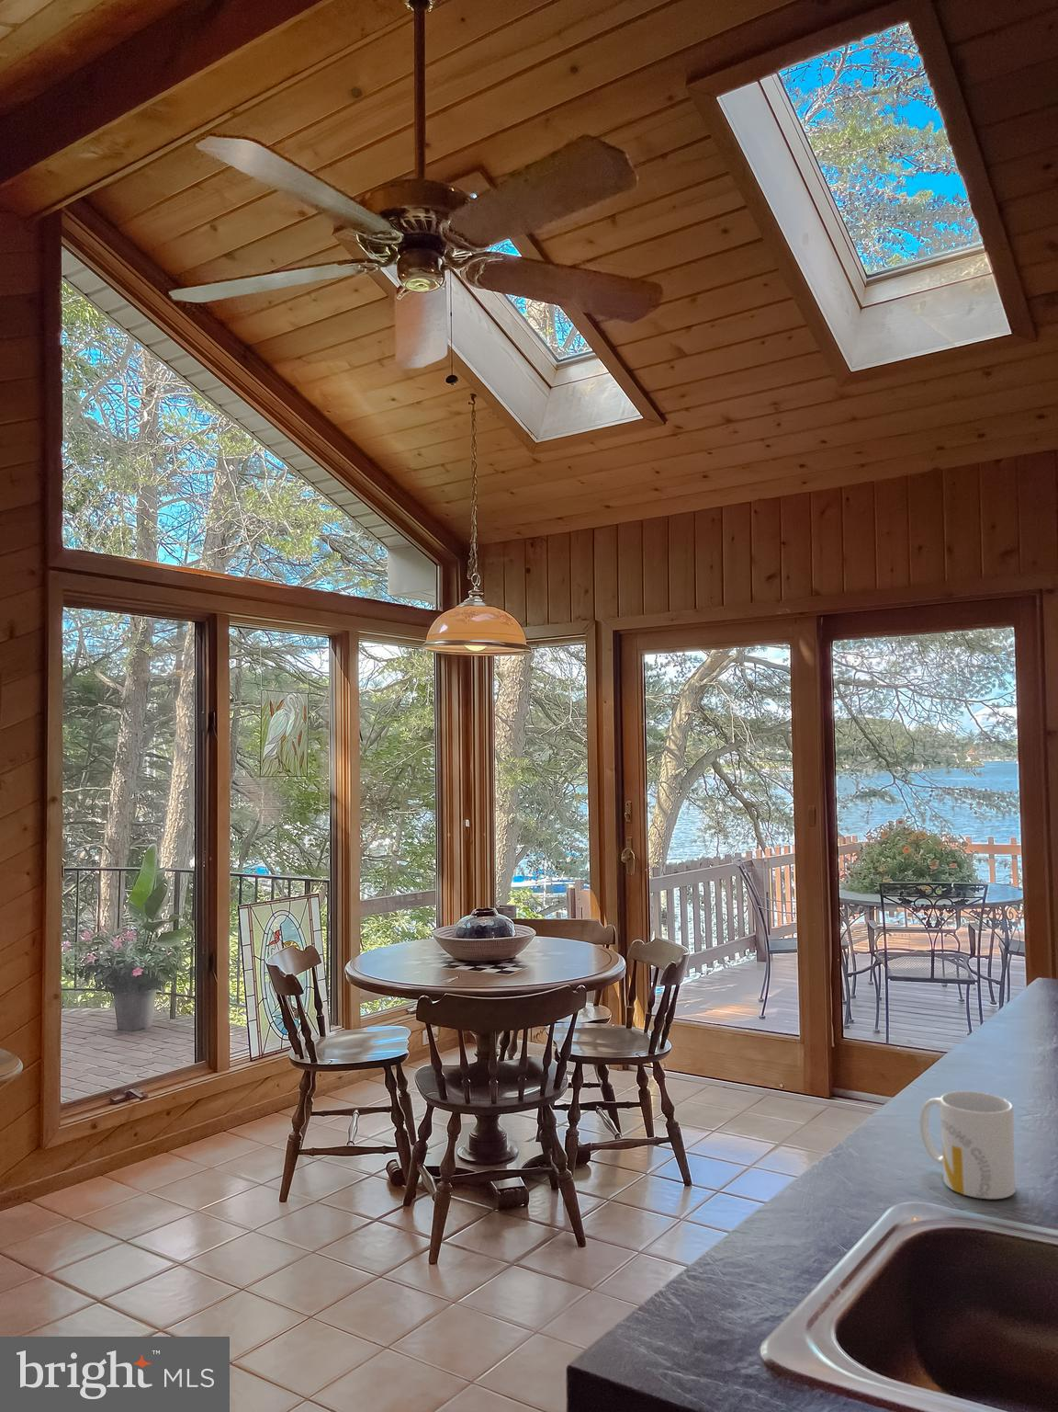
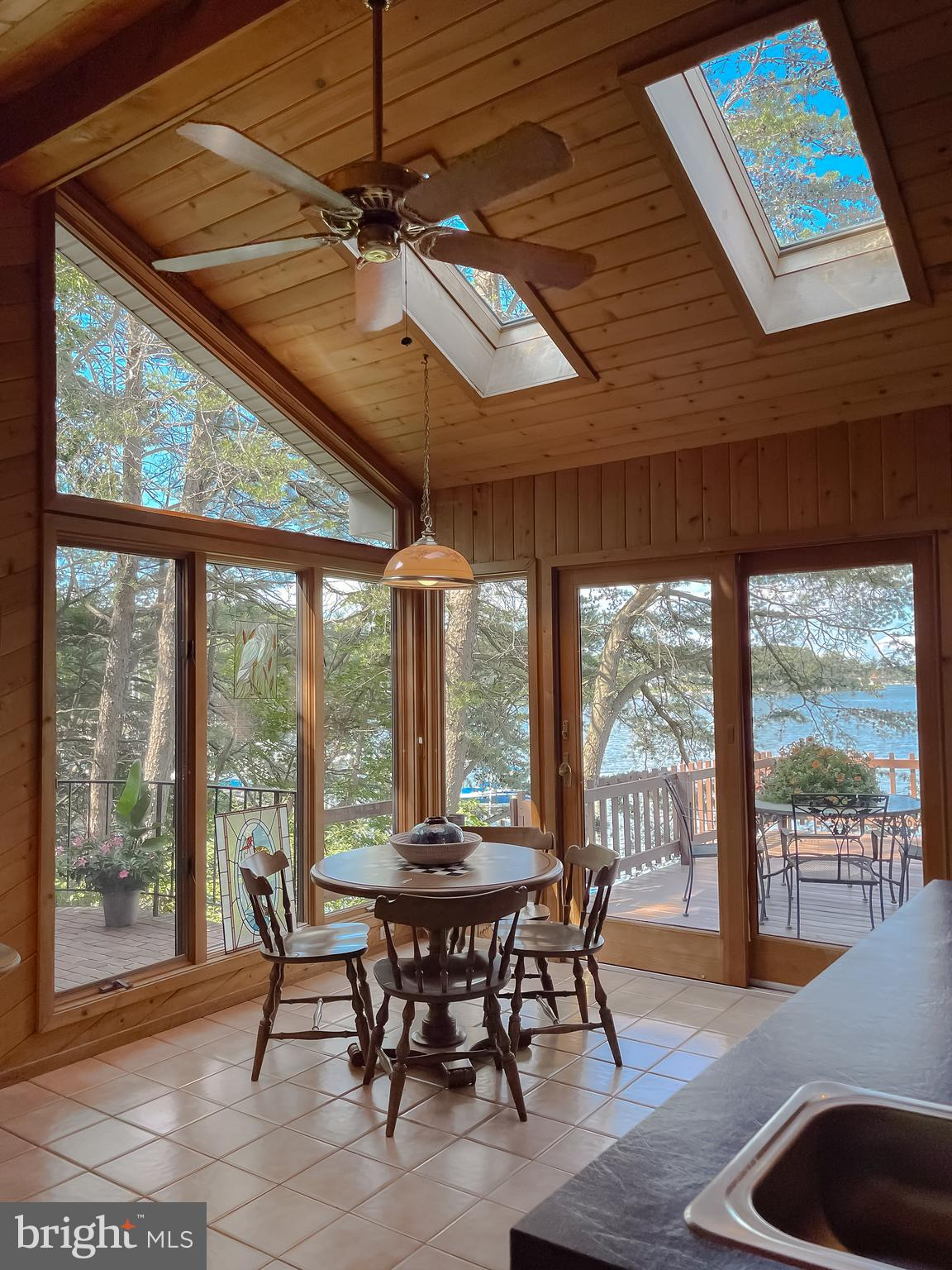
- mug [918,1091,1016,1200]
